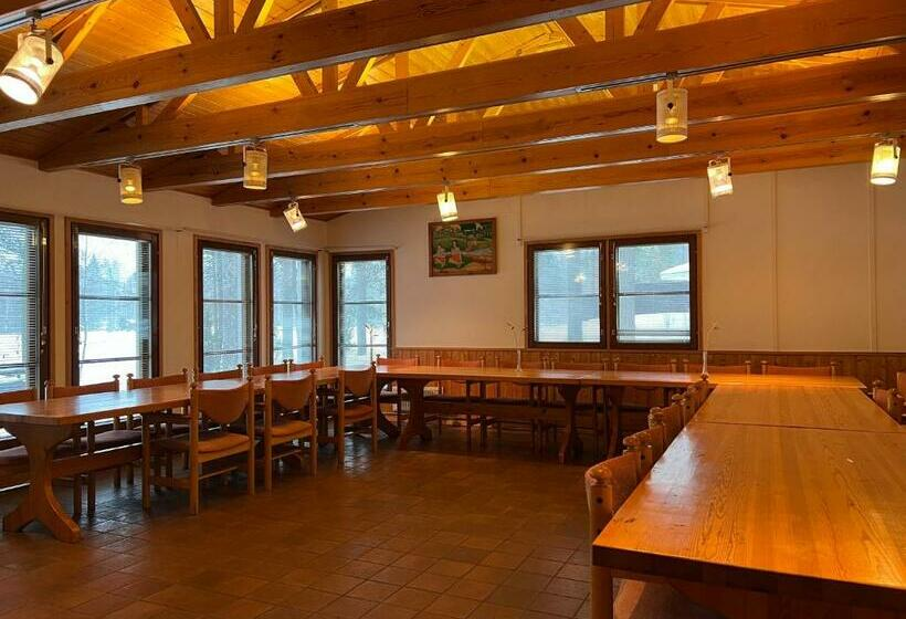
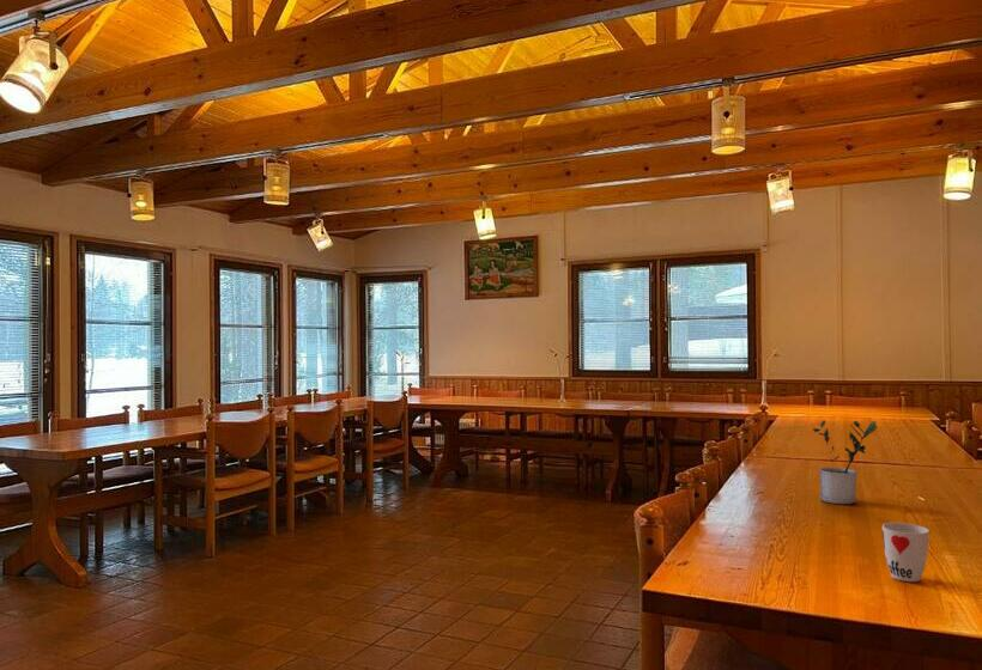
+ potted plant [812,419,878,505]
+ cup [881,522,931,583]
